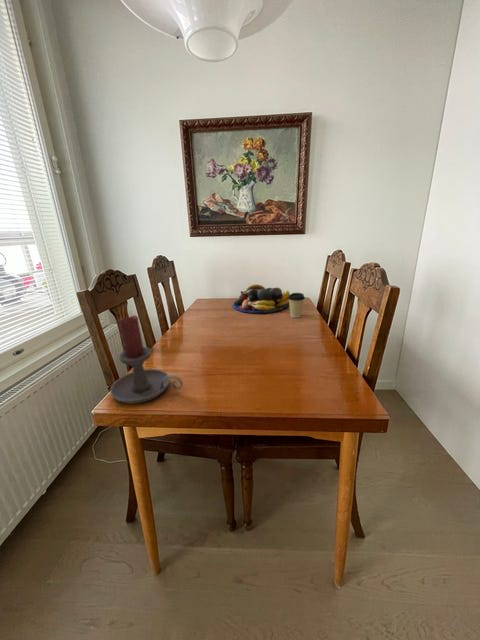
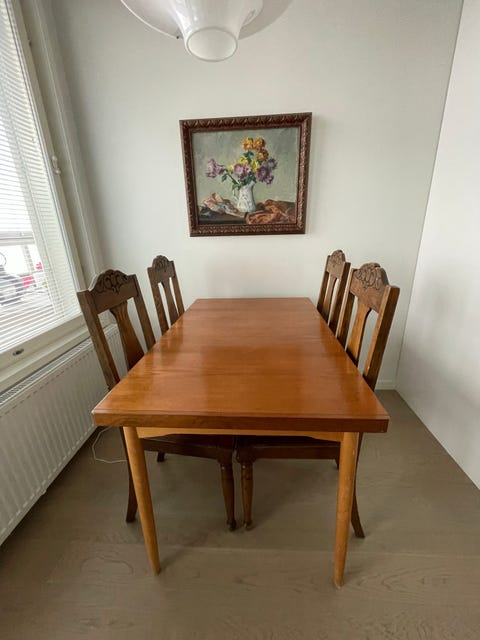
- fruit bowl [232,283,291,314]
- coffee cup [288,292,306,319]
- candle holder [109,315,184,405]
